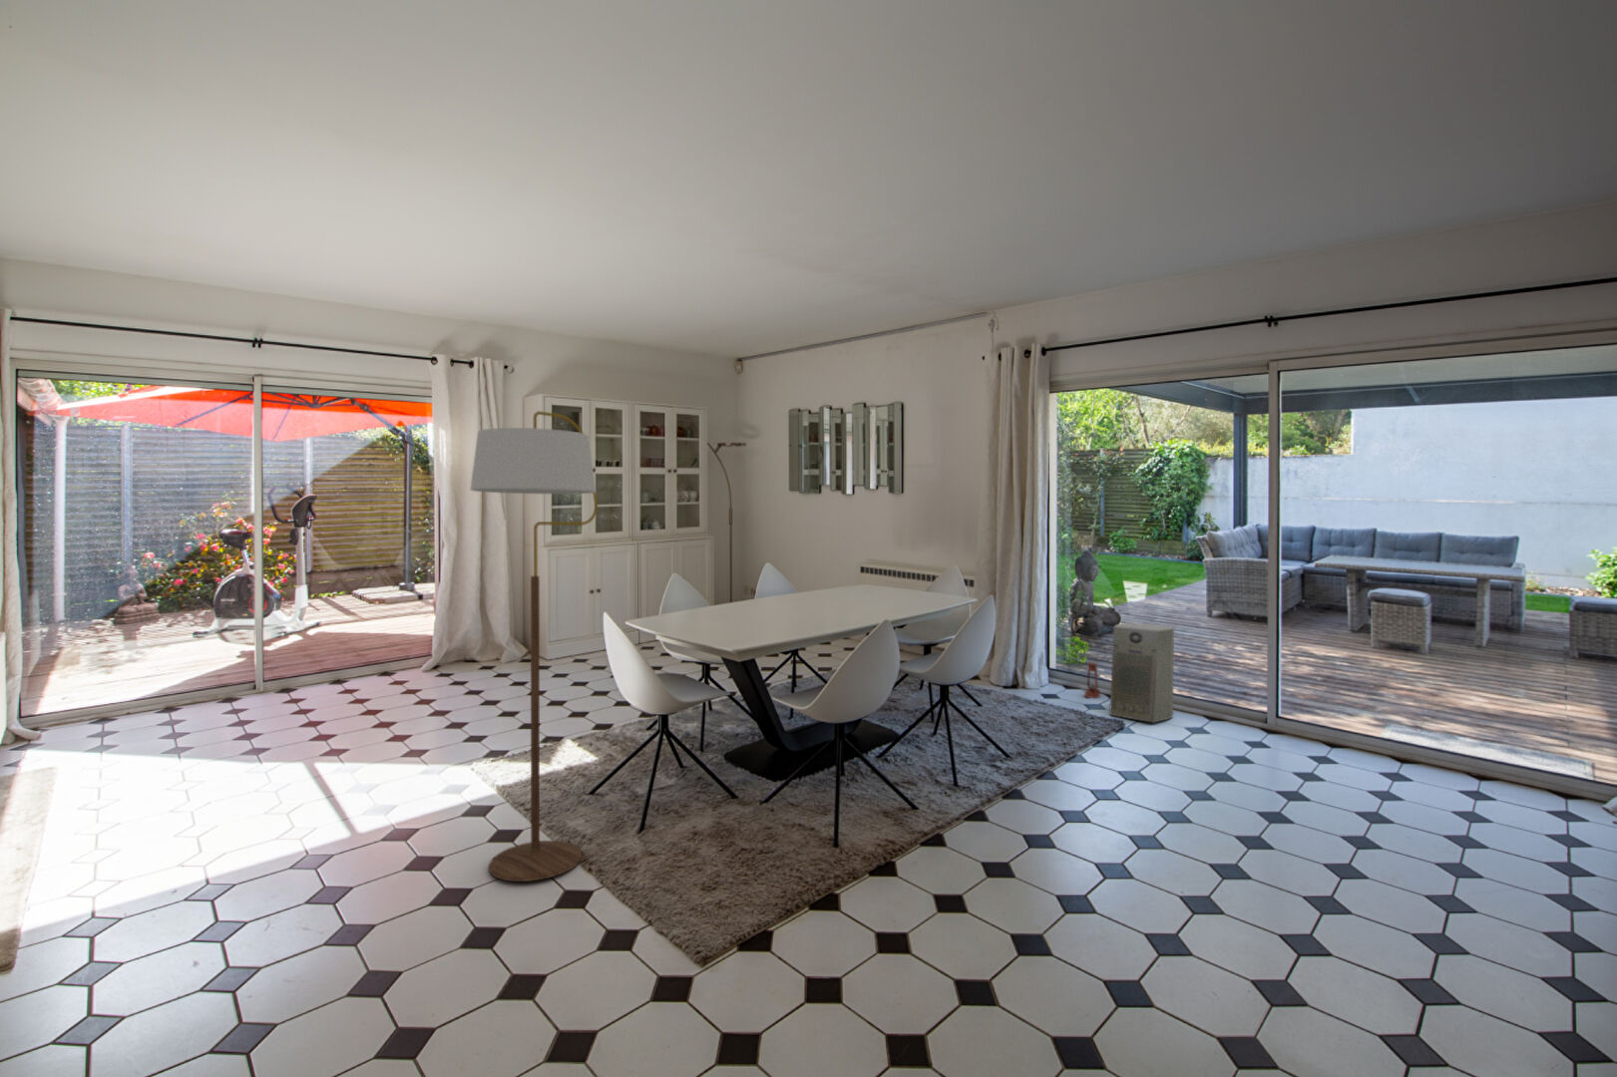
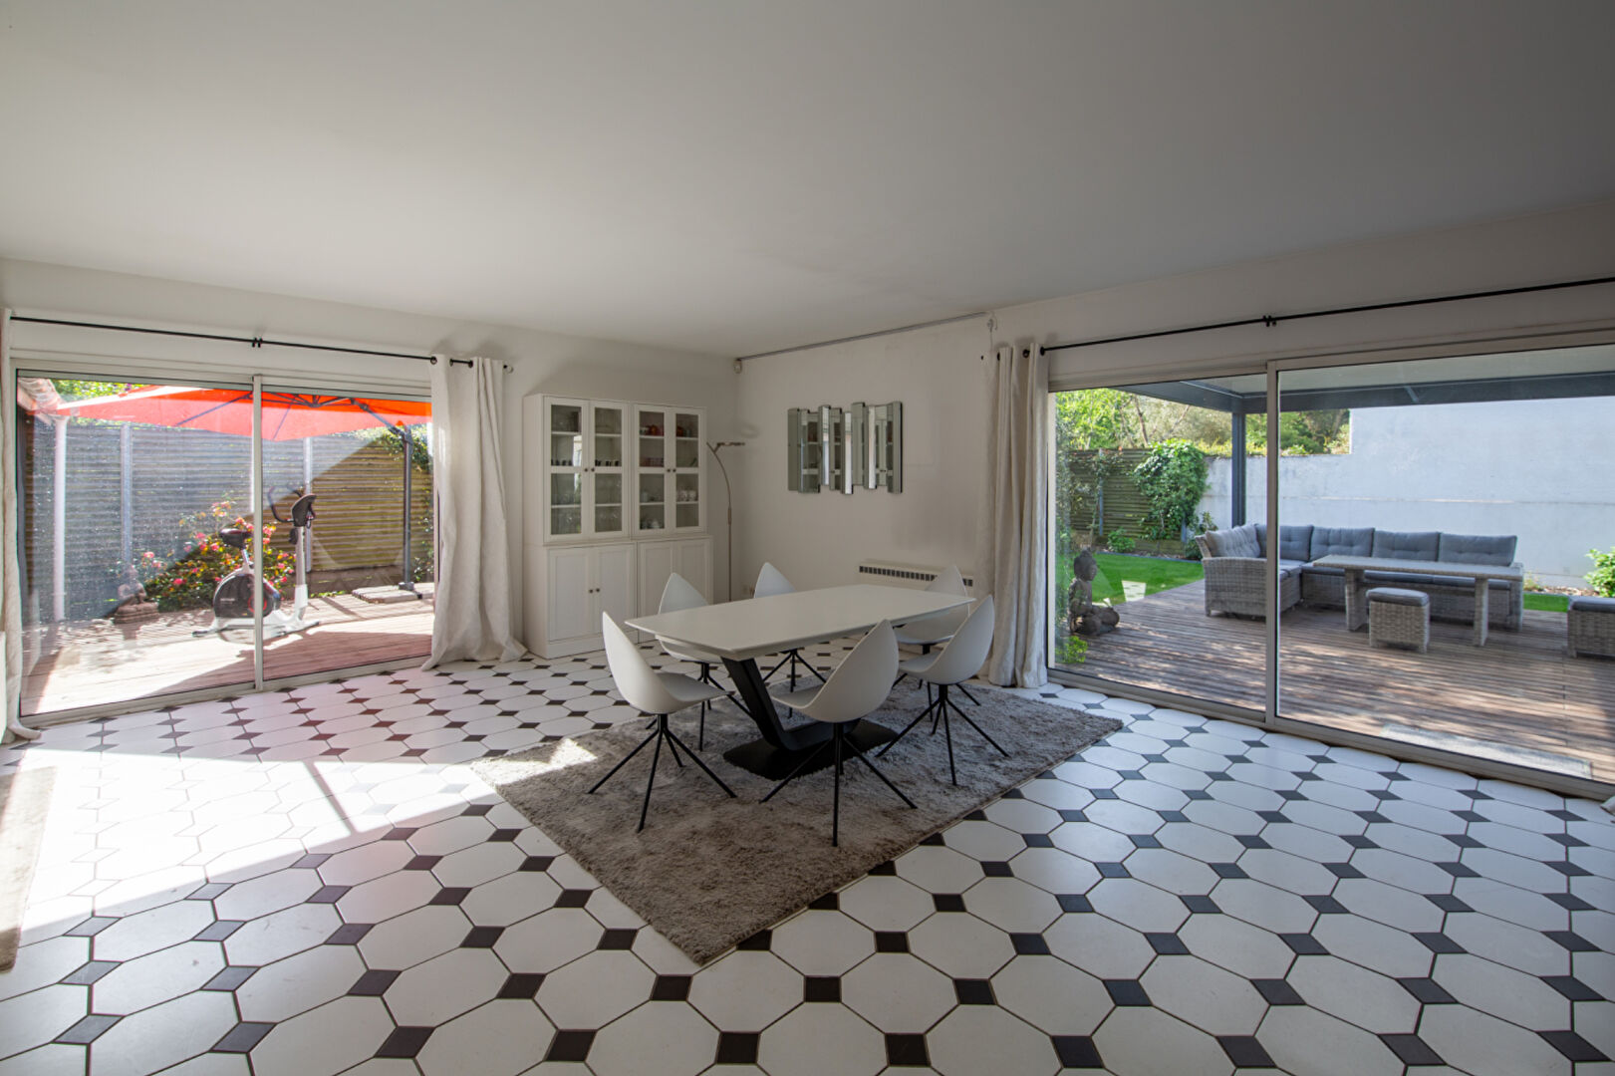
- floor lamp [469,410,599,882]
- fan [1108,623,1175,724]
- lantern [1083,648,1101,700]
